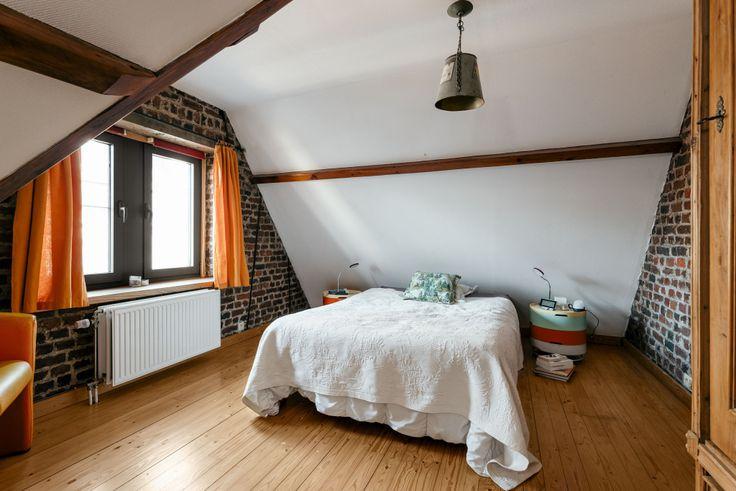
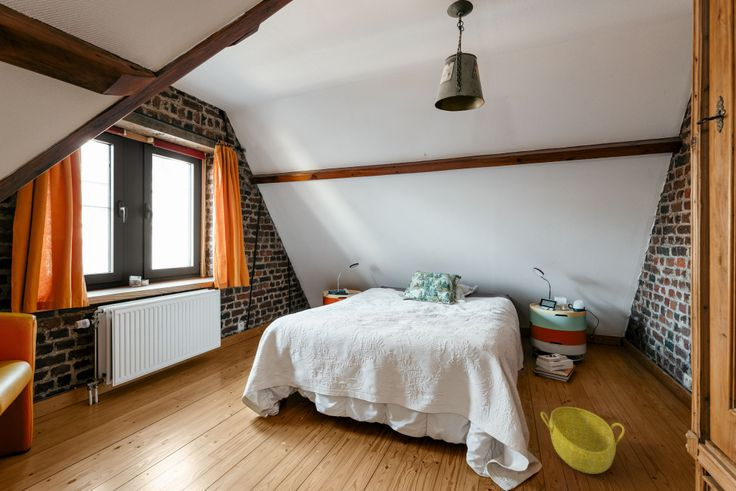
+ basket [540,406,626,475]
